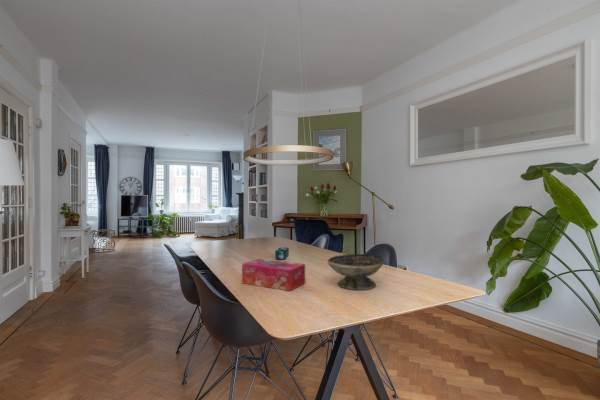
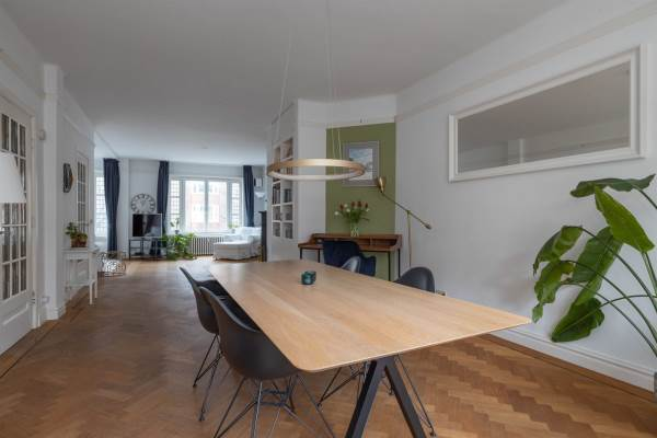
- decorative bowl [327,253,386,291]
- tissue box [241,258,306,292]
